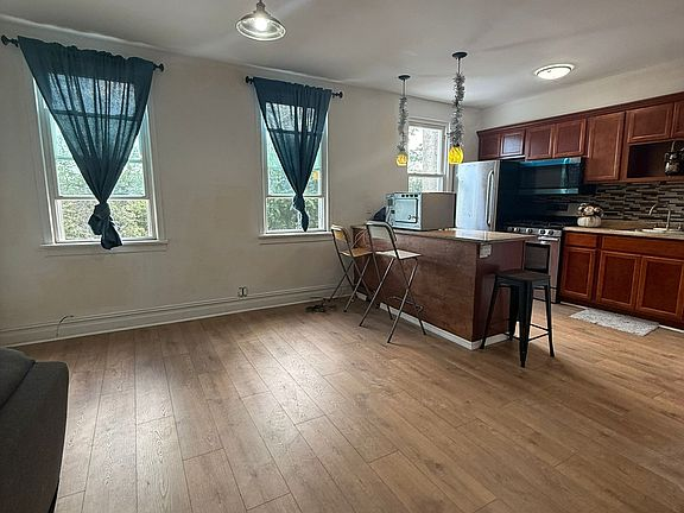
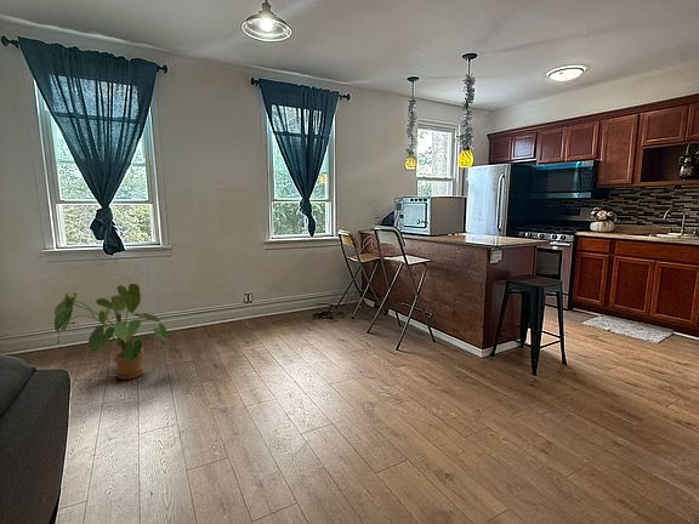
+ house plant [53,283,169,381]
